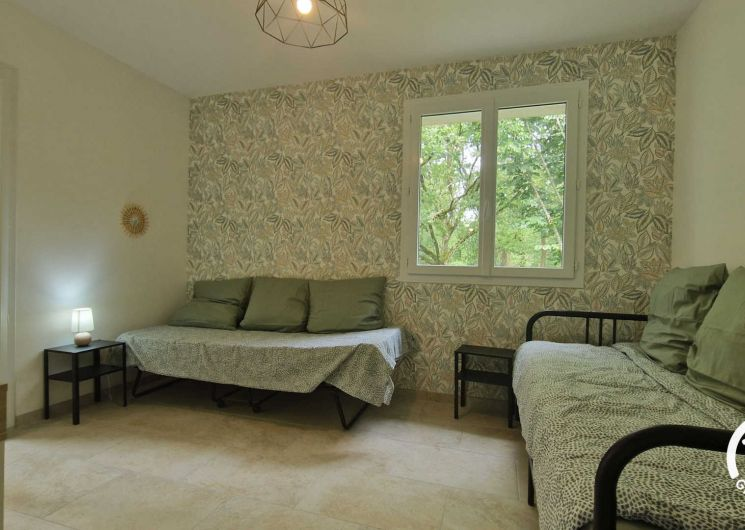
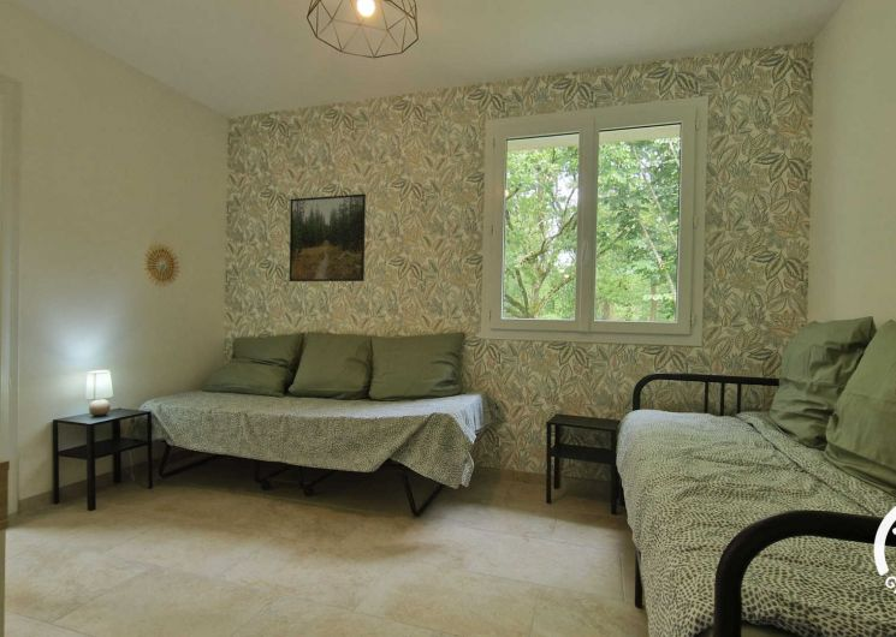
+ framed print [289,192,367,282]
